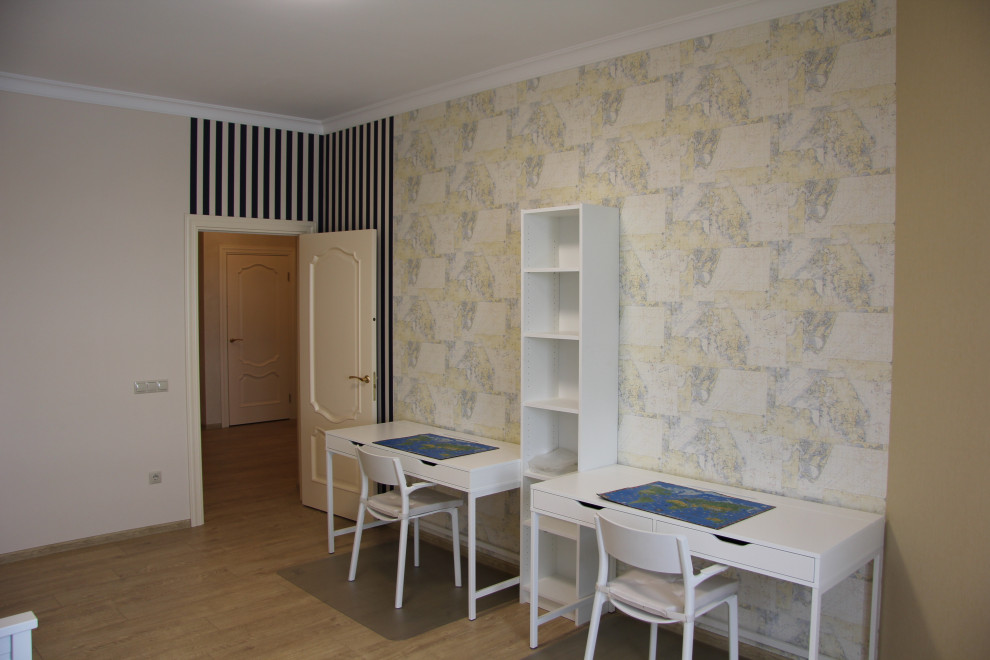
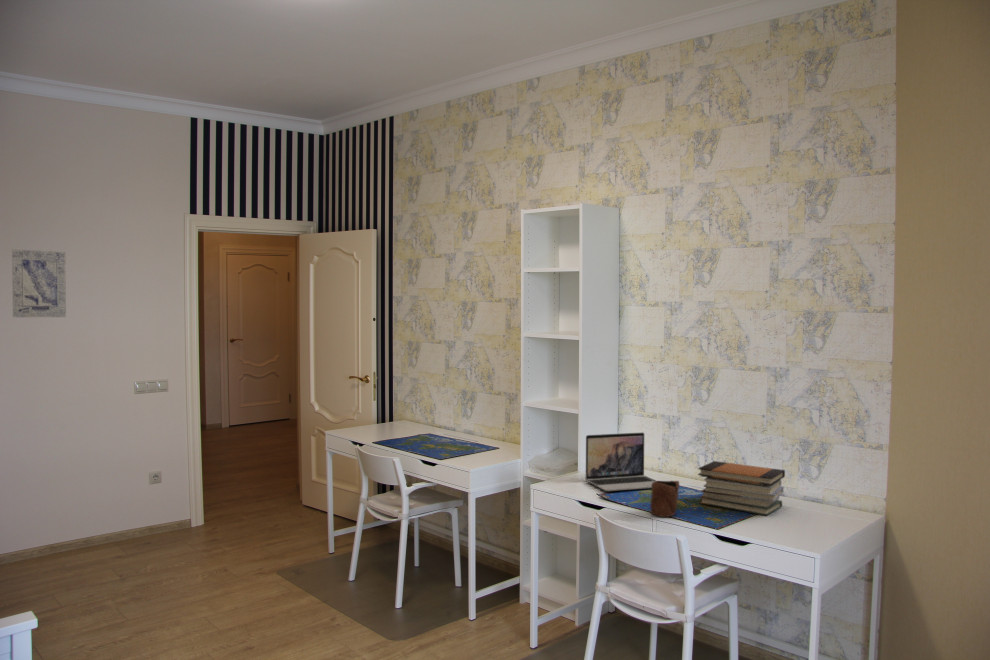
+ laptop [585,431,657,492]
+ book stack [697,460,786,516]
+ mug [649,480,680,518]
+ wall art [11,248,67,318]
